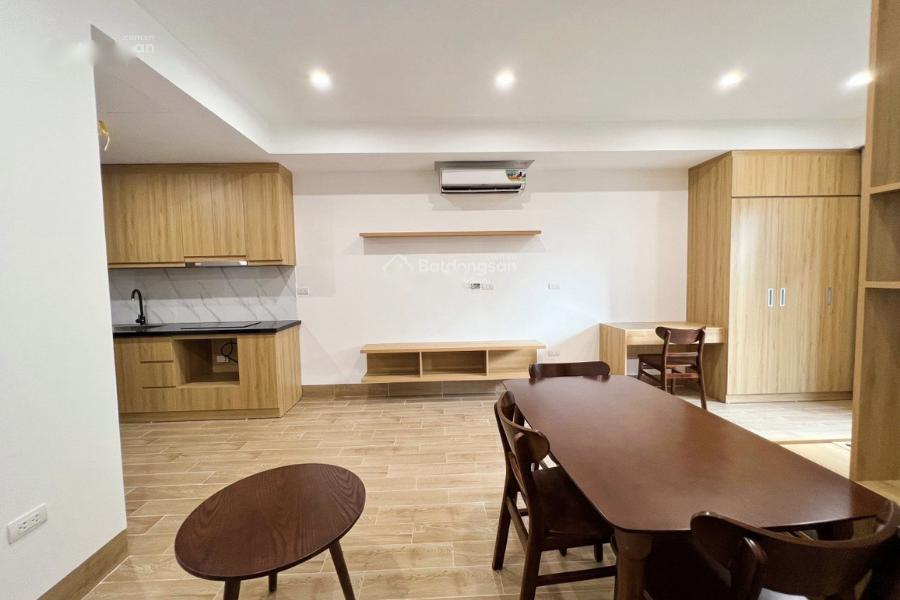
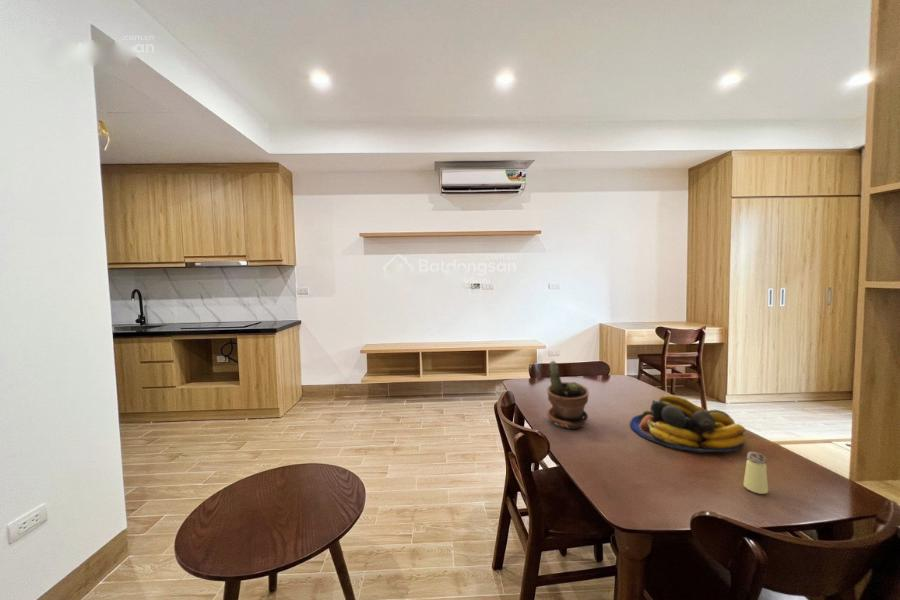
+ potted plant [546,360,590,430]
+ fruit bowl [629,394,747,454]
+ saltshaker [743,451,769,495]
